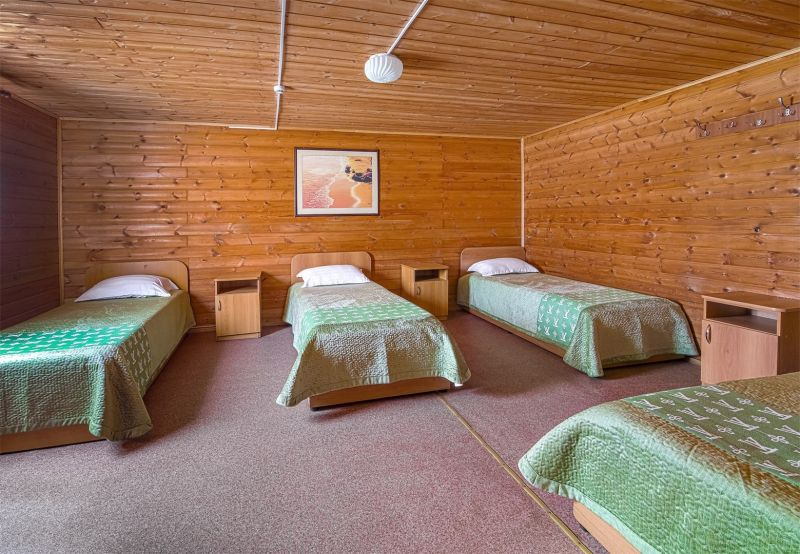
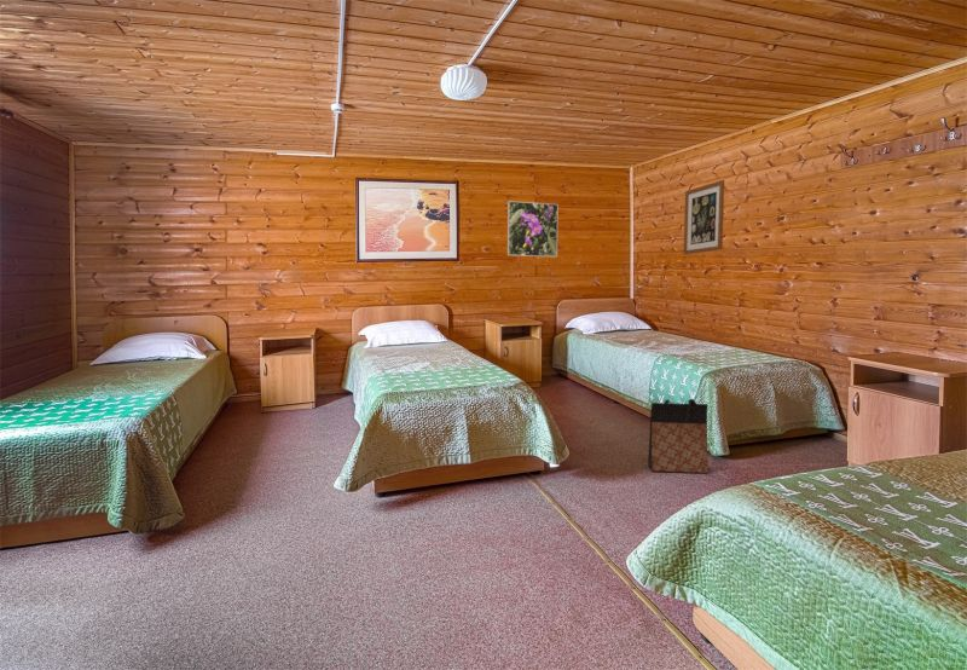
+ wall art [683,179,725,255]
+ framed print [506,200,560,258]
+ bag [647,398,710,474]
